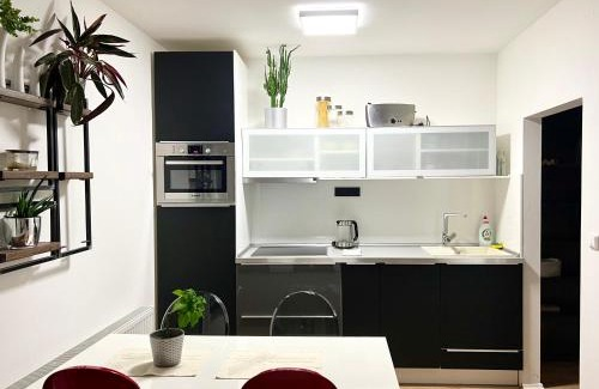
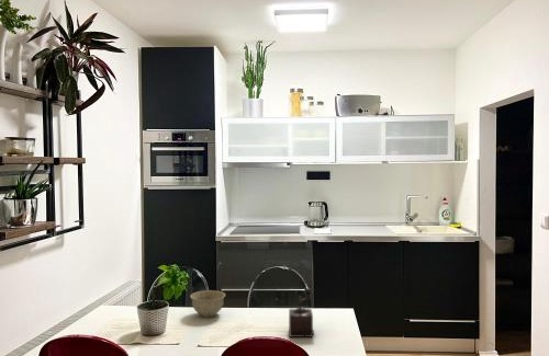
+ bowl [189,289,226,318]
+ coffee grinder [288,287,315,338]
